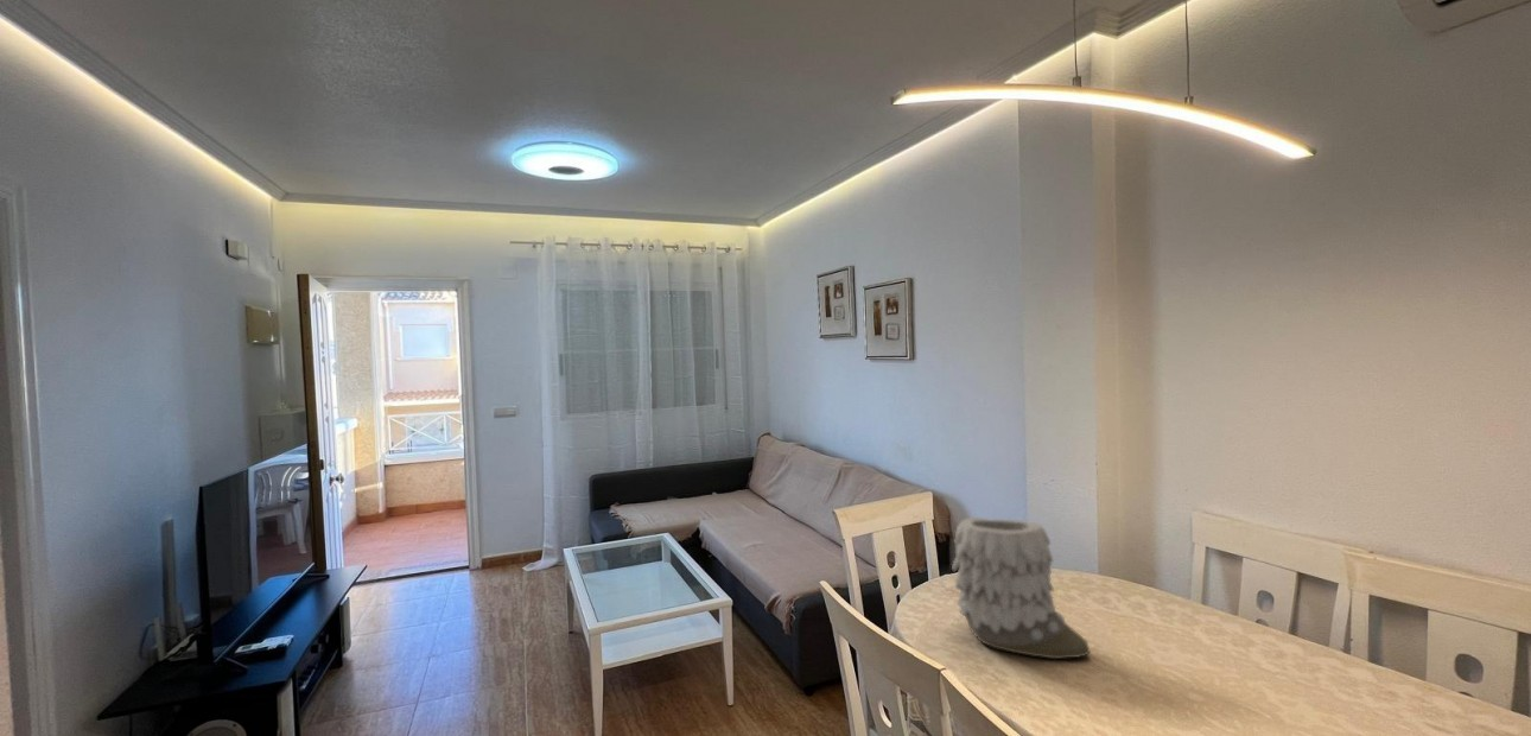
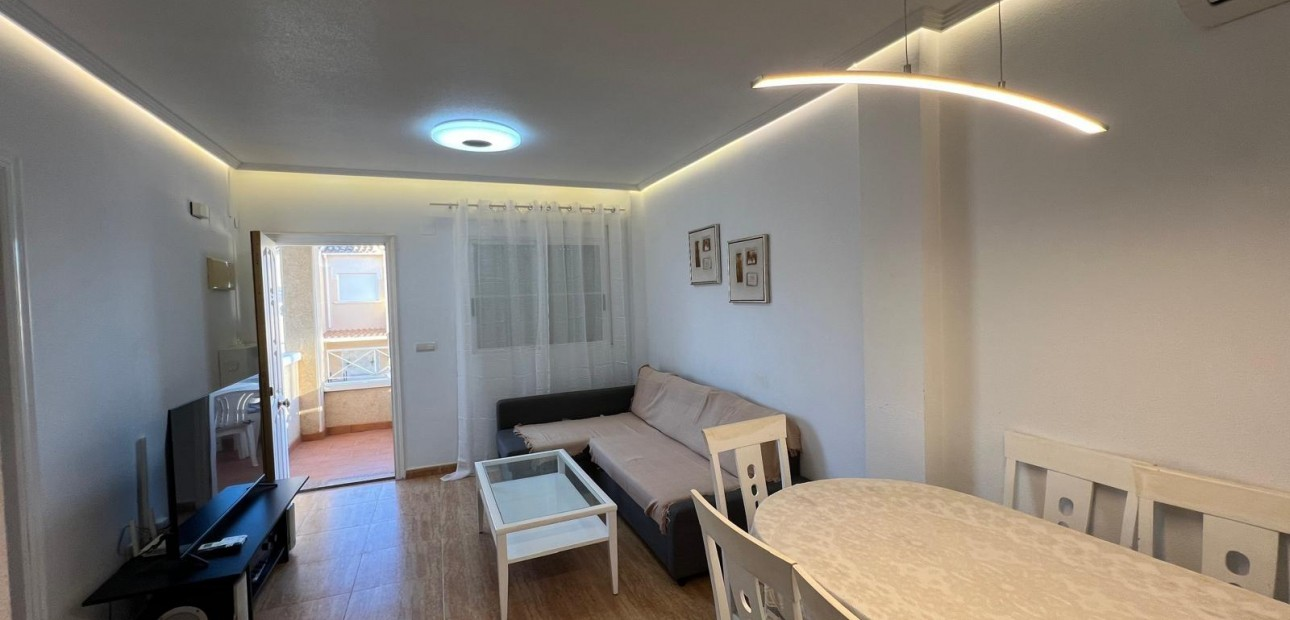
- vase [951,516,1092,660]
